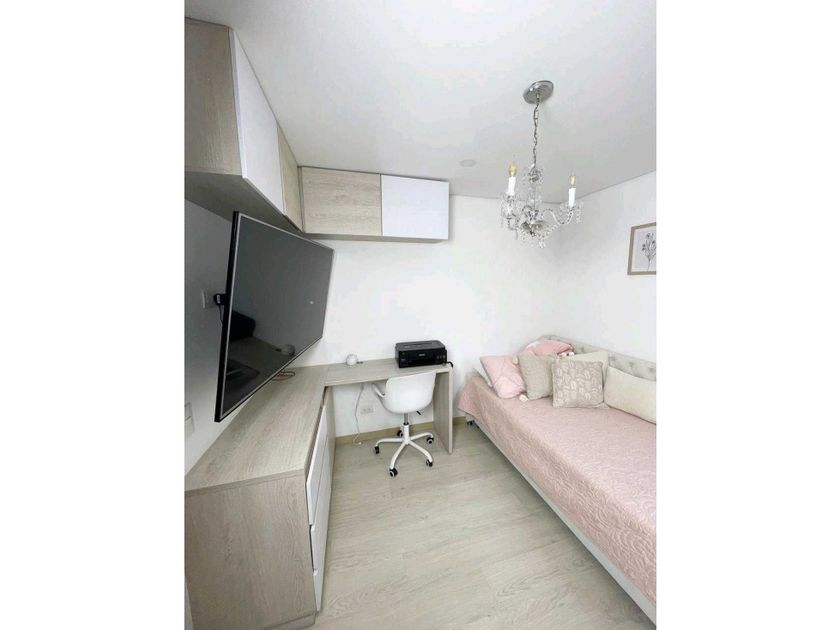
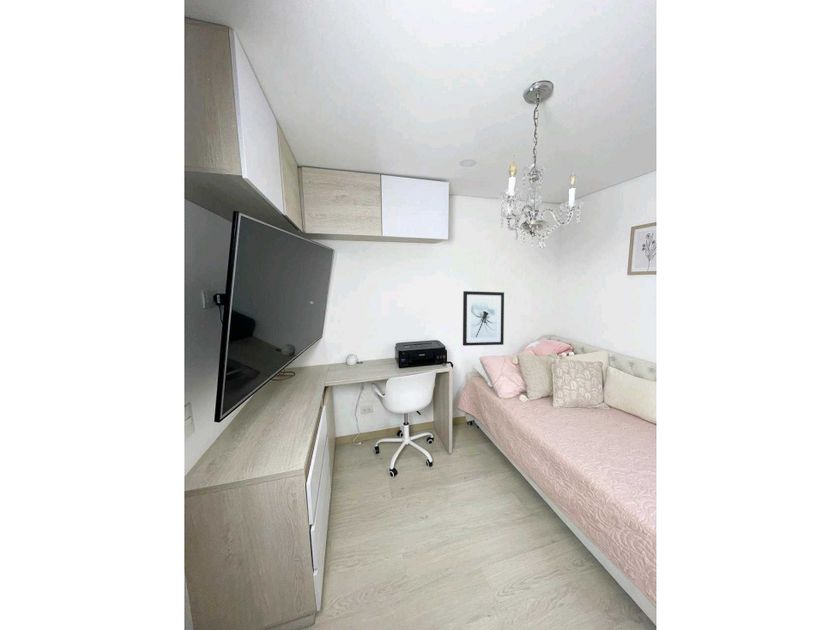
+ wall art [462,290,505,347]
